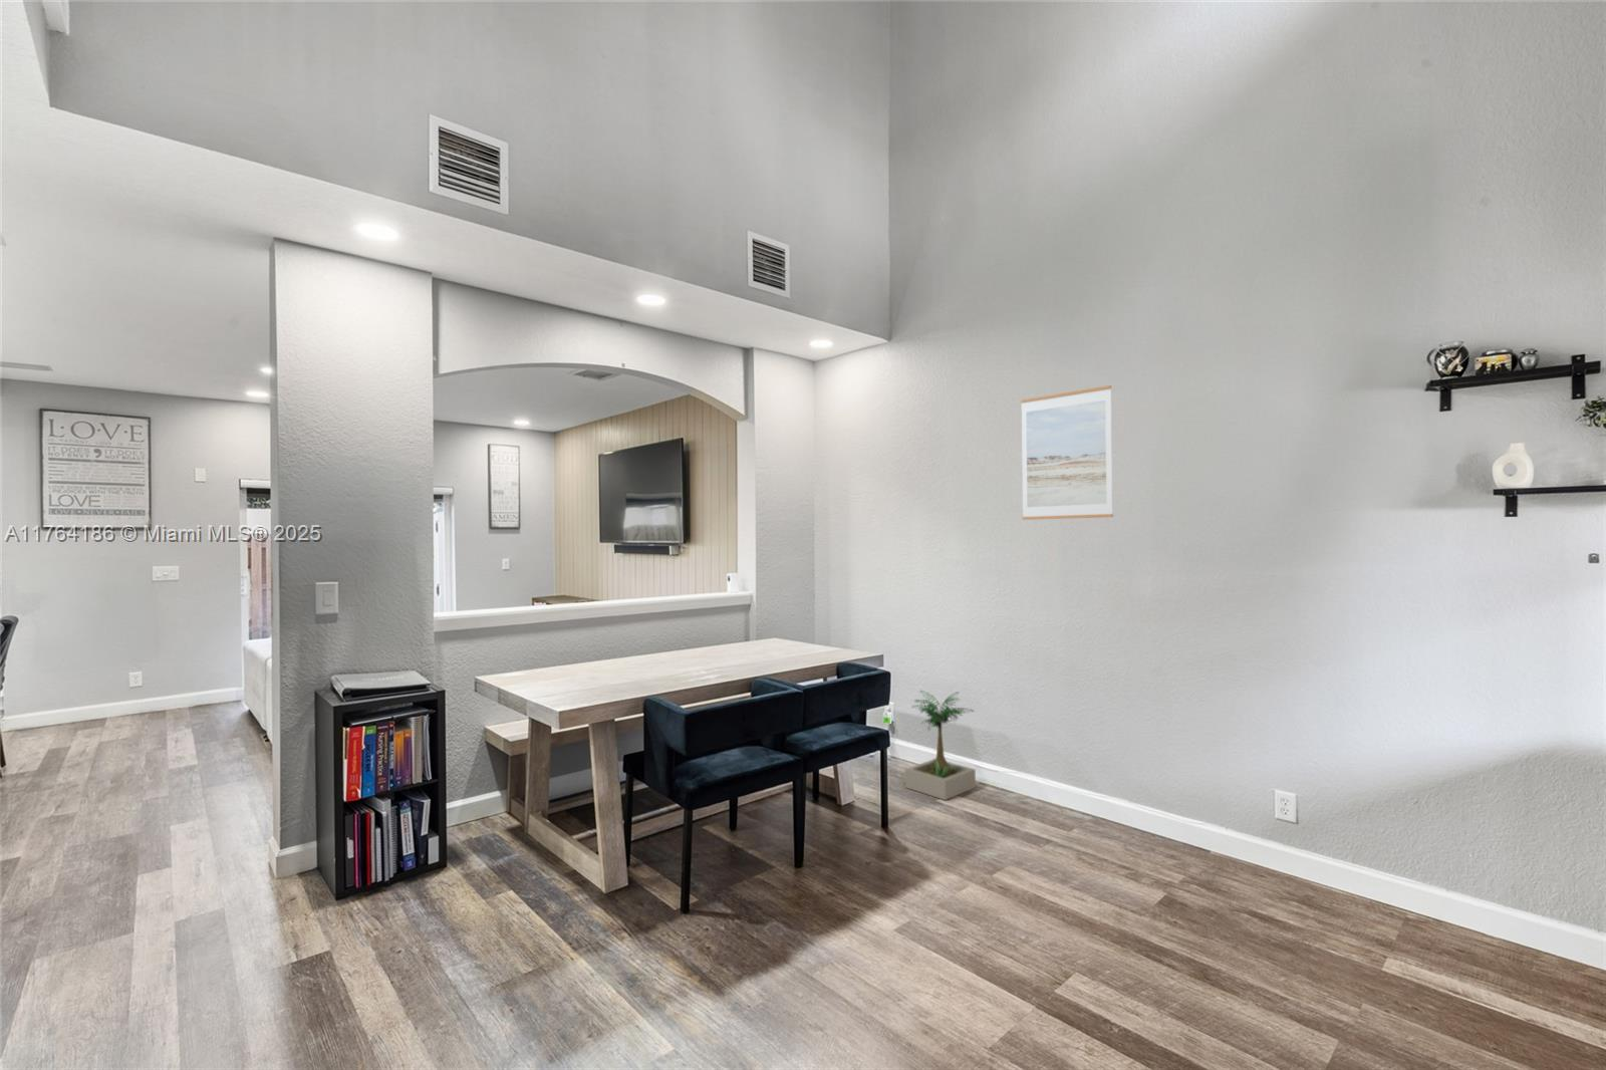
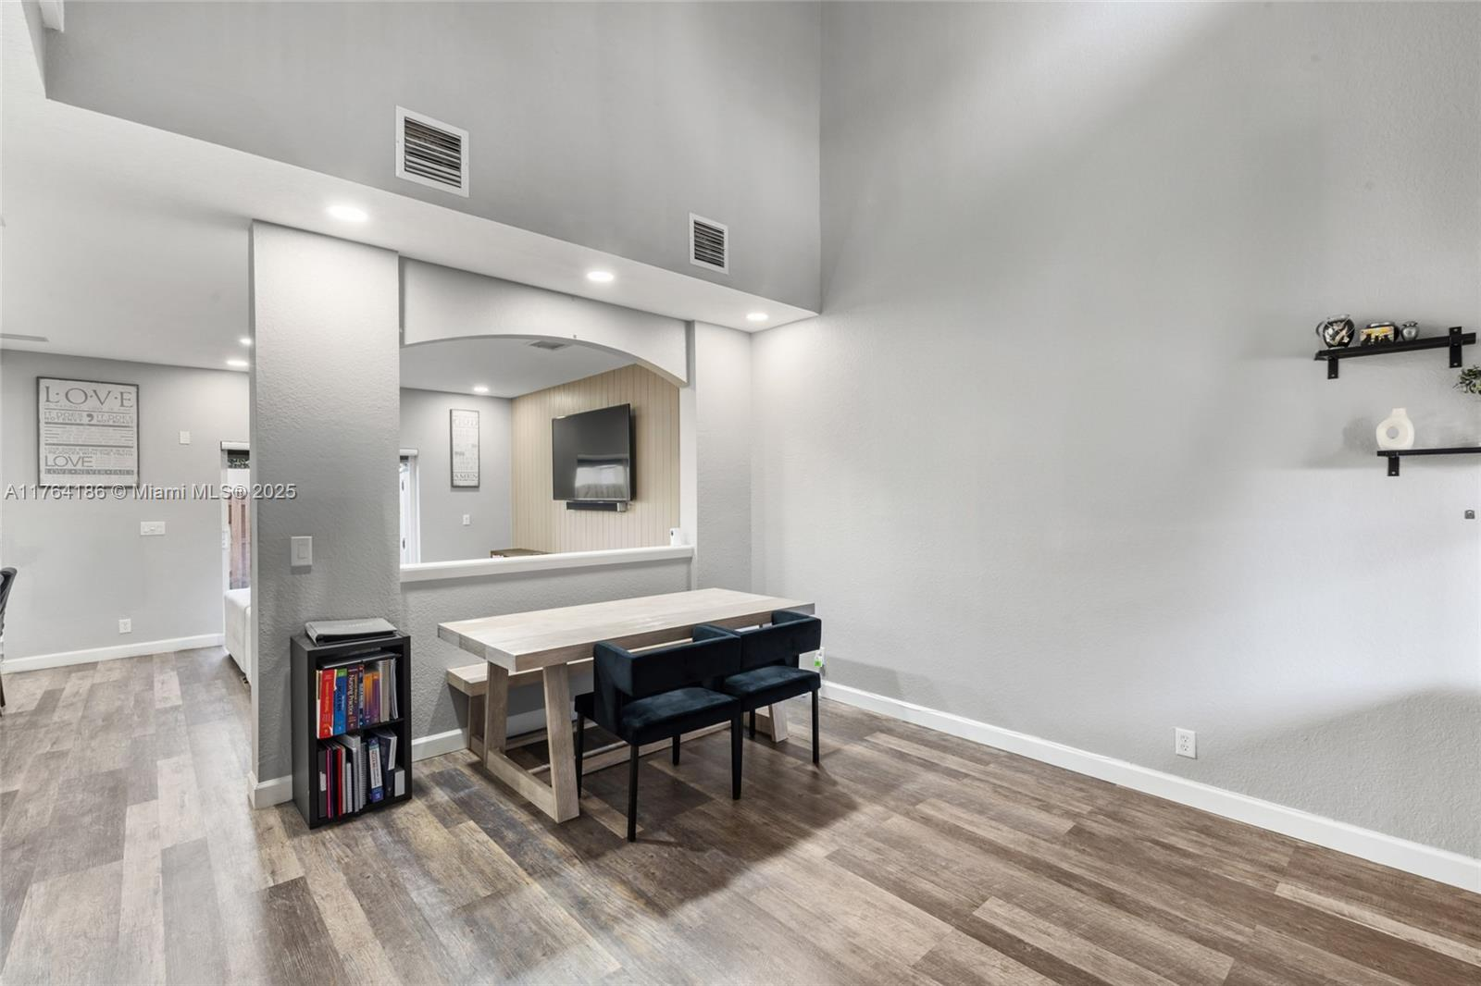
- wall art [1020,385,1114,521]
- potted plant [904,689,977,801]
